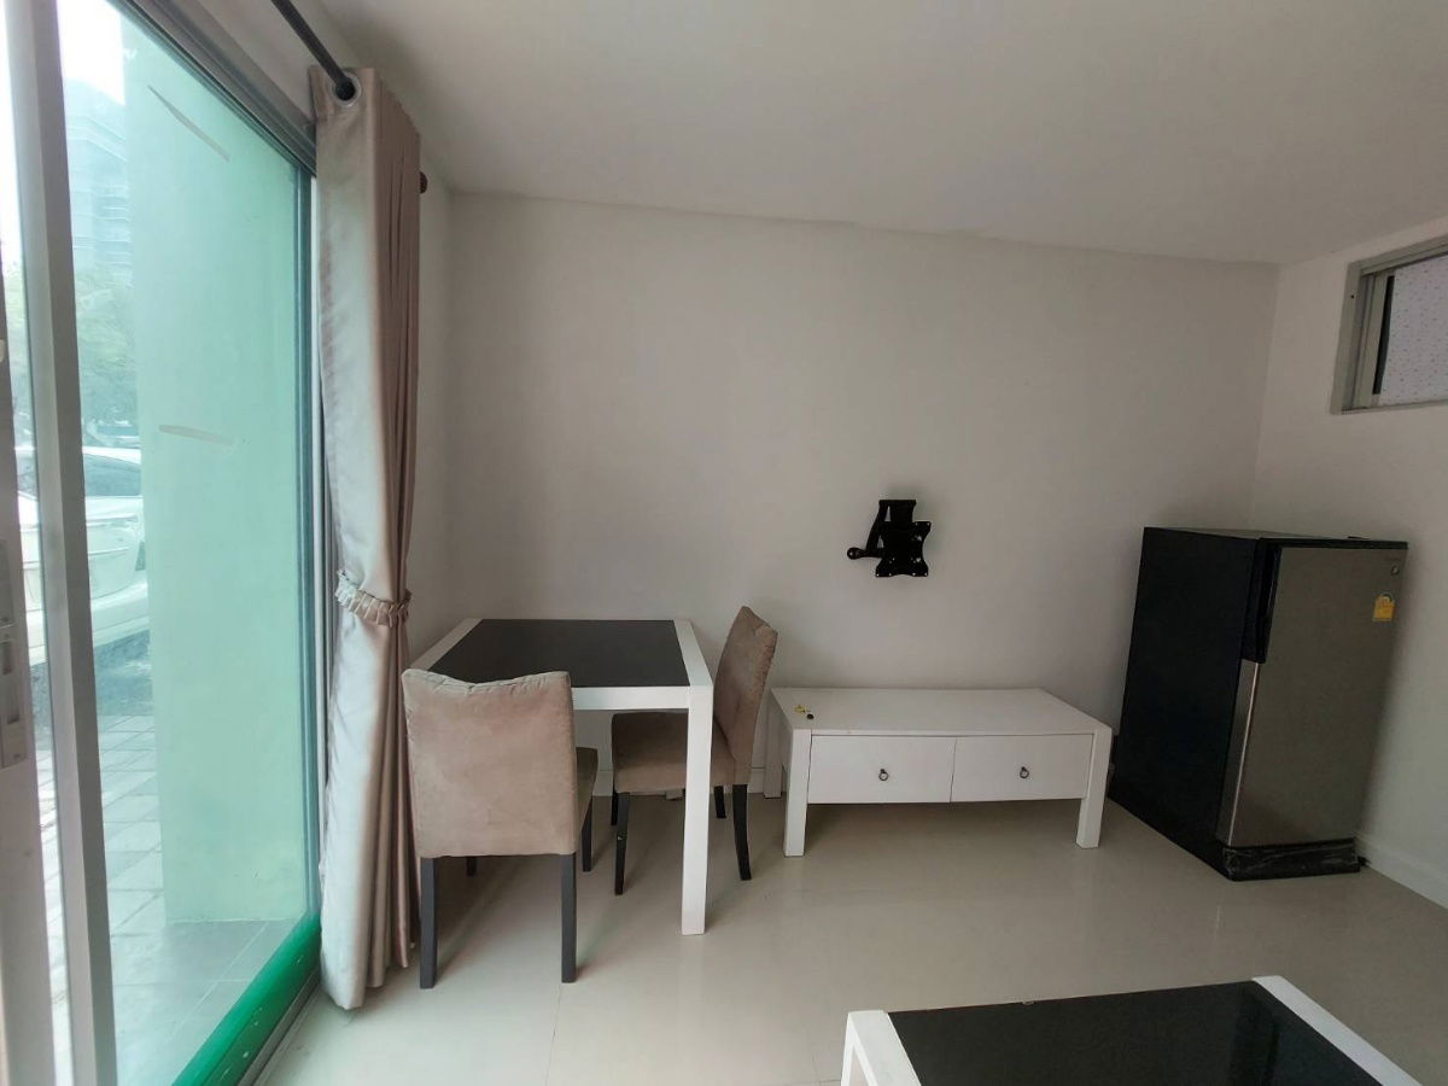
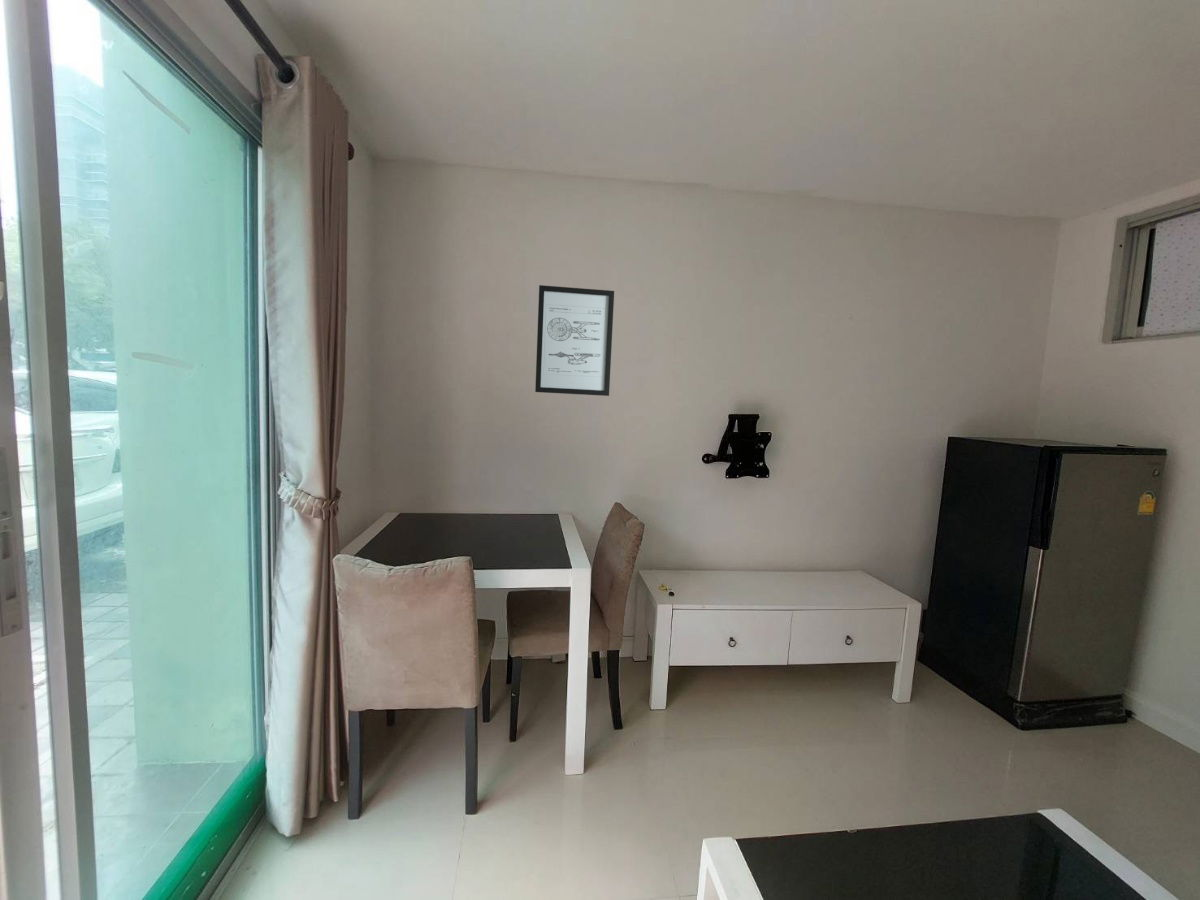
+ wall art [534,284,615,397]
